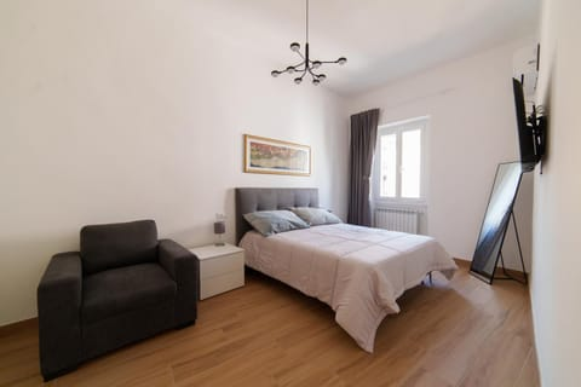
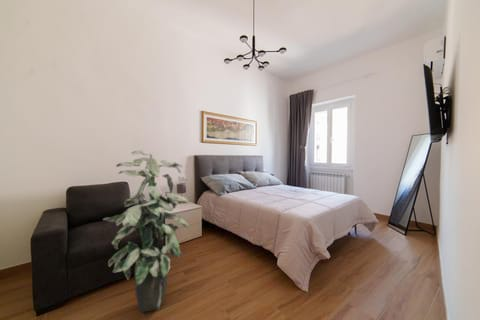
+ indoor plant [102,149,190,313]
